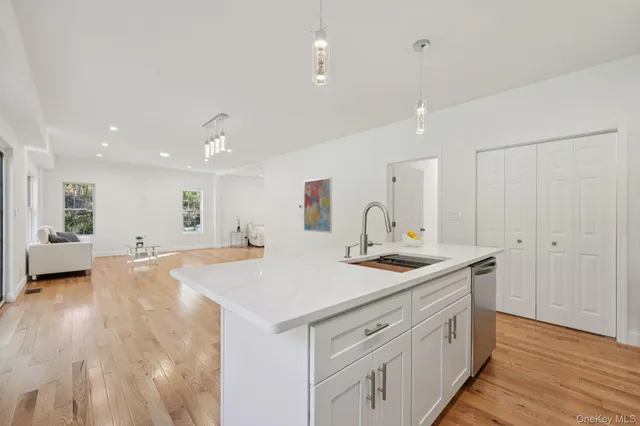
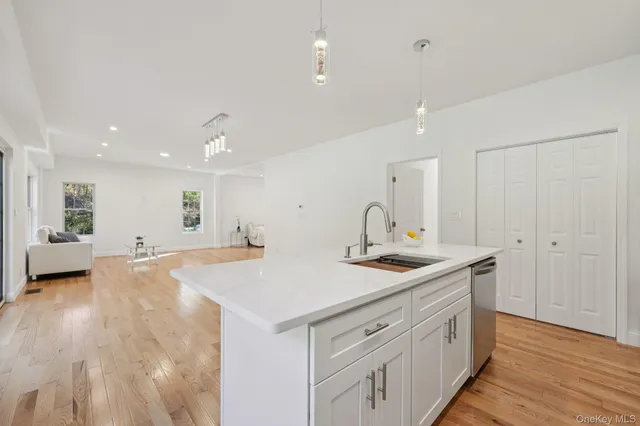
- wall art [303,176,333,234]
